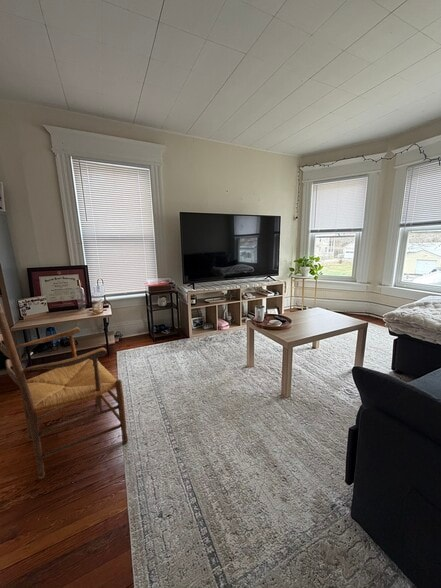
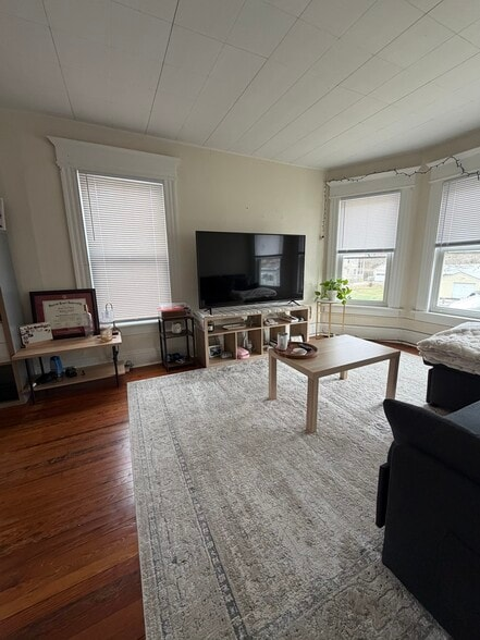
- armchair [0,303,129,480]
